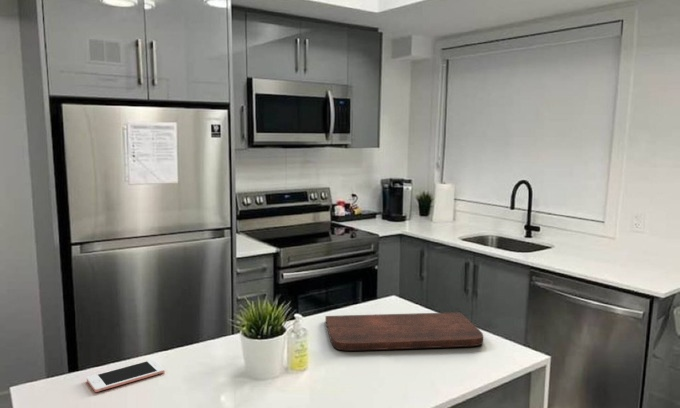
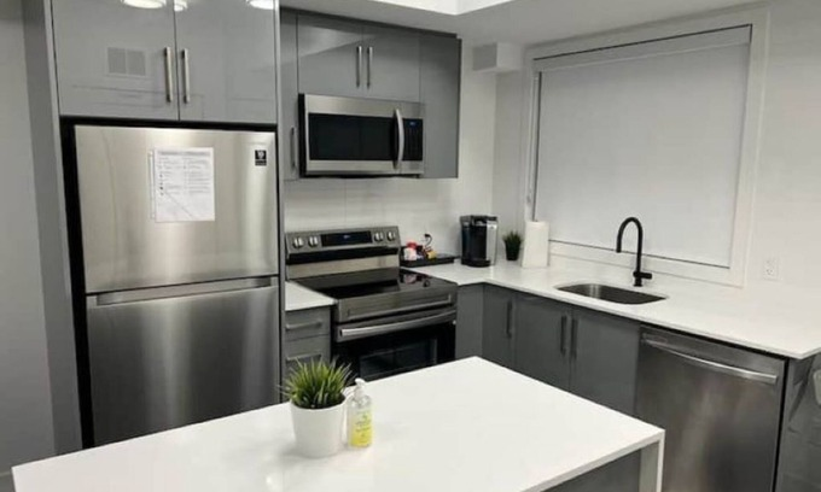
- cutting board [325,311,484,352]
- cell phone [86,359,165,393]
